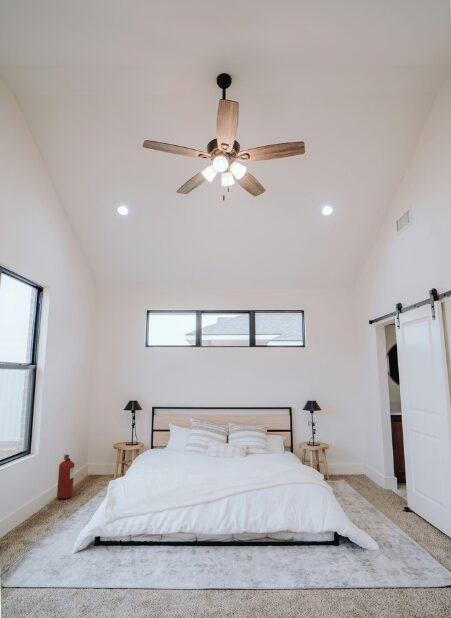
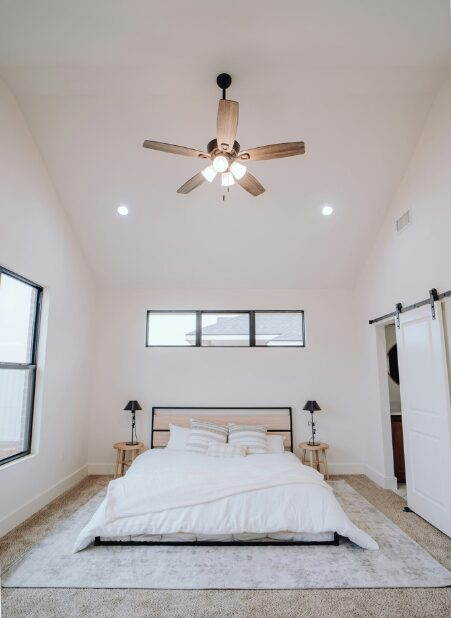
- fire extinguisher [56,453,76,500]
